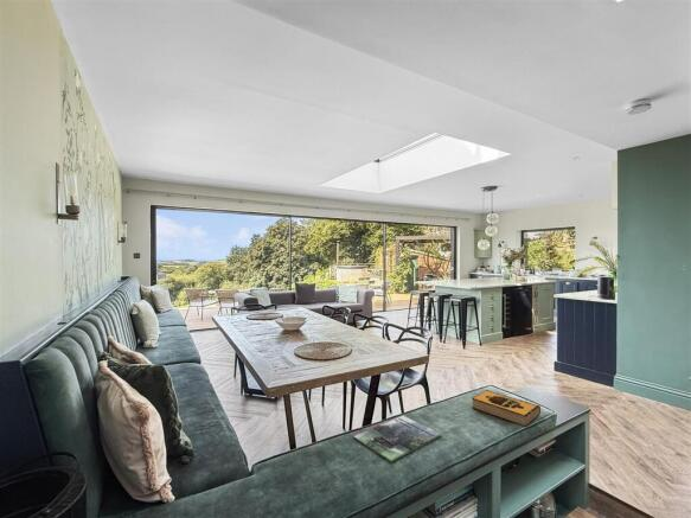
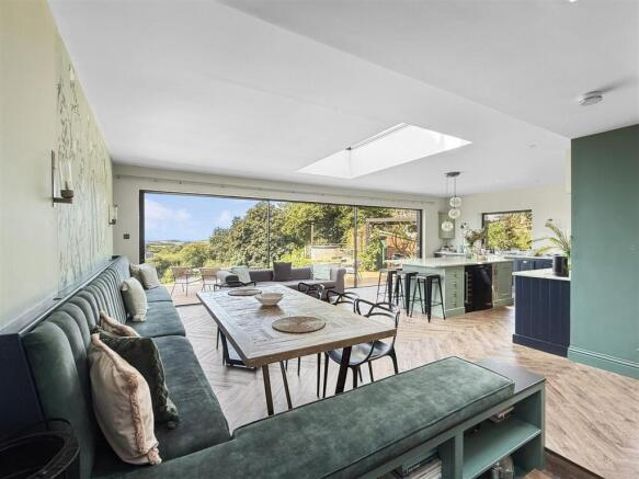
- magazine [353,414,442,462]
- hardback book [471,389,542,428]
